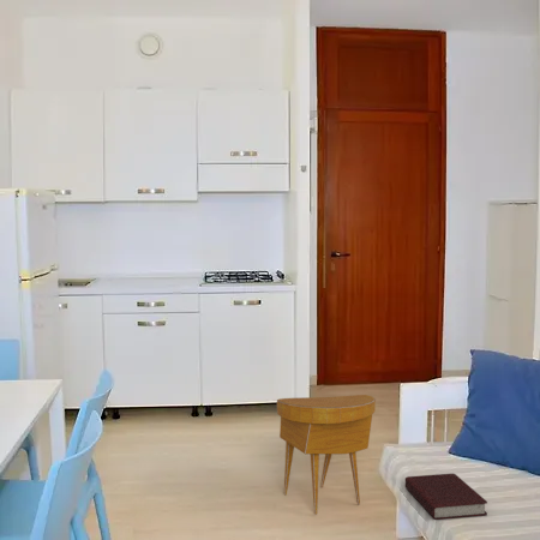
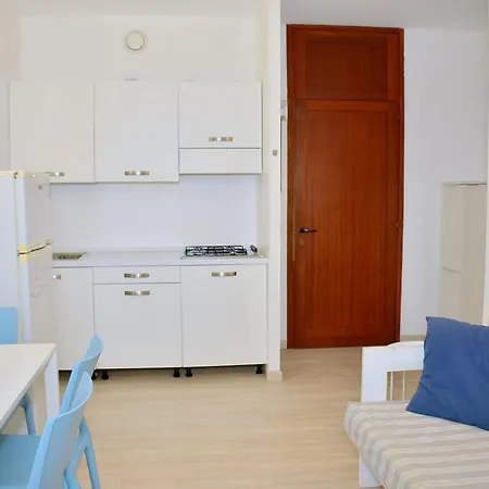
- side table [276,394,377,516]
- book [404,473,488,521]
